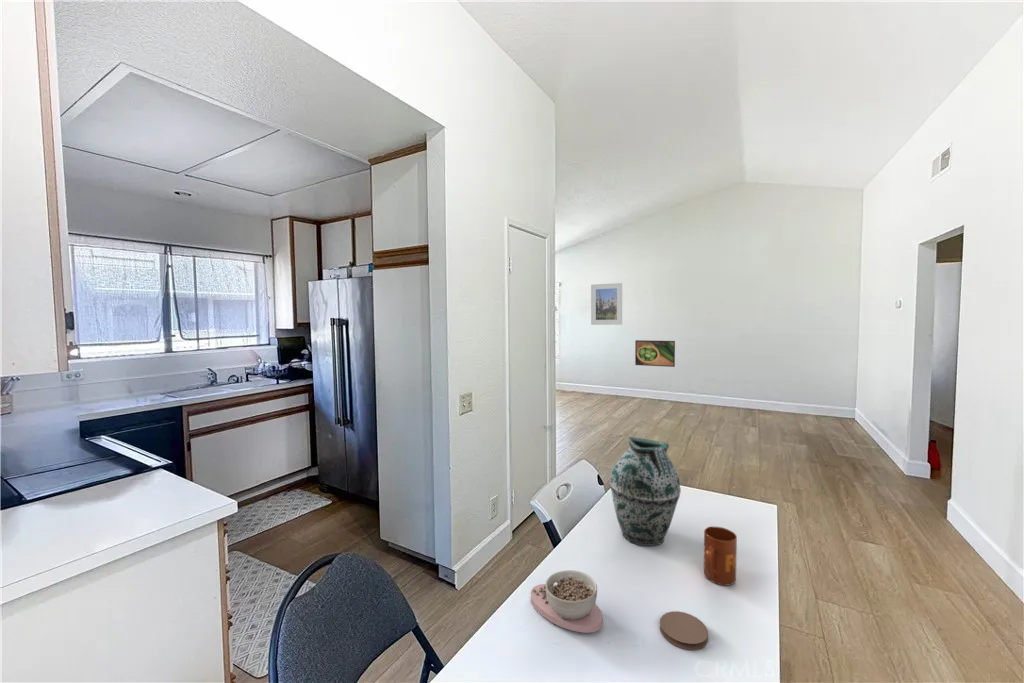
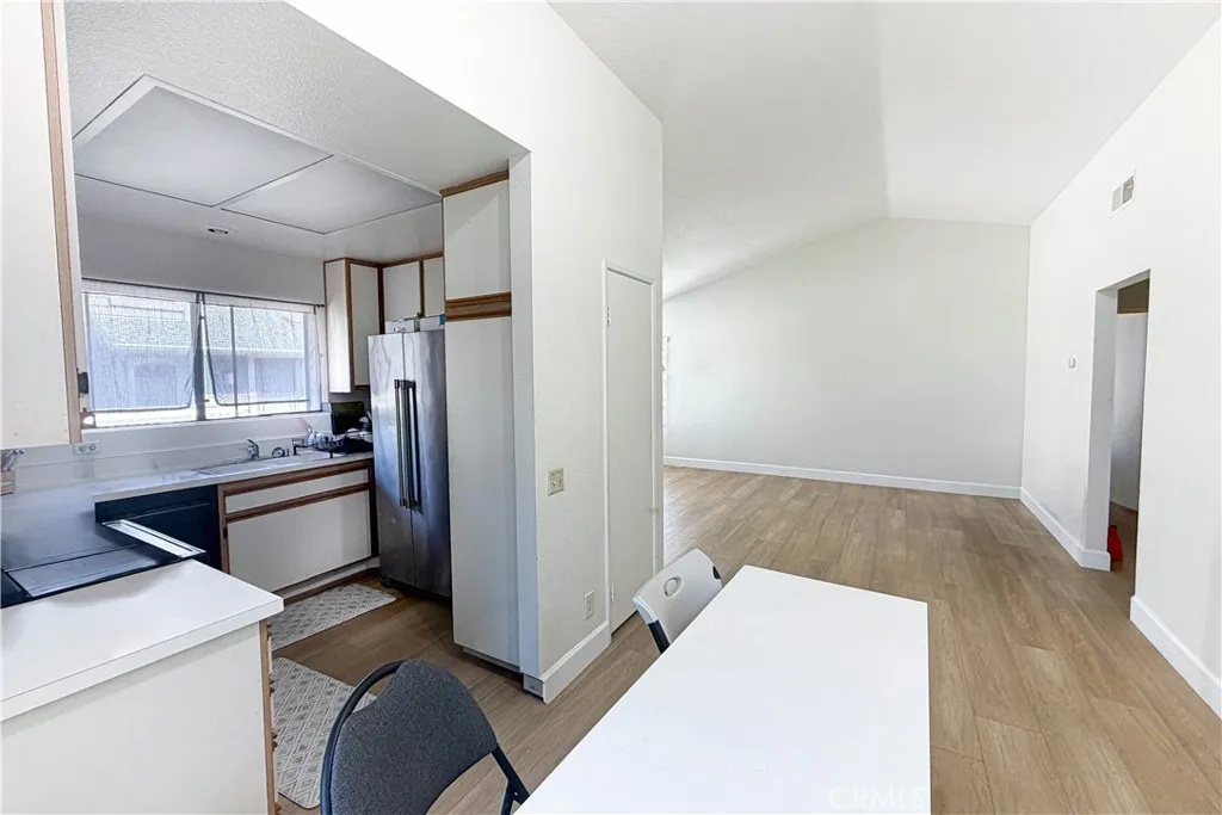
- bowl [530,569,604,634]
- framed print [634,339,676,368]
- vase [609,436,682,547]
- mug [703,526,738,586]
- coaster [659,610,709,651]
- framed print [590,282,623,326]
